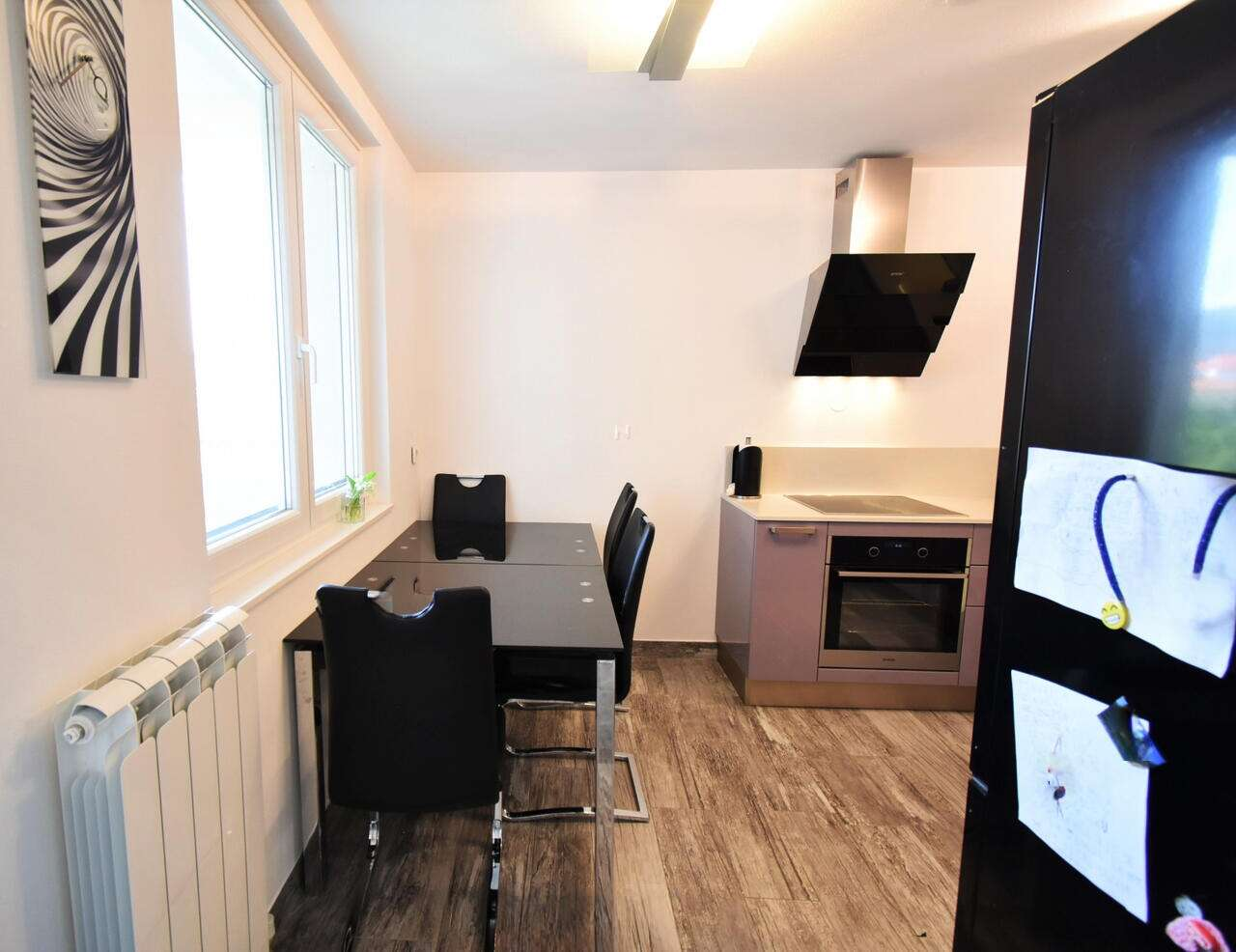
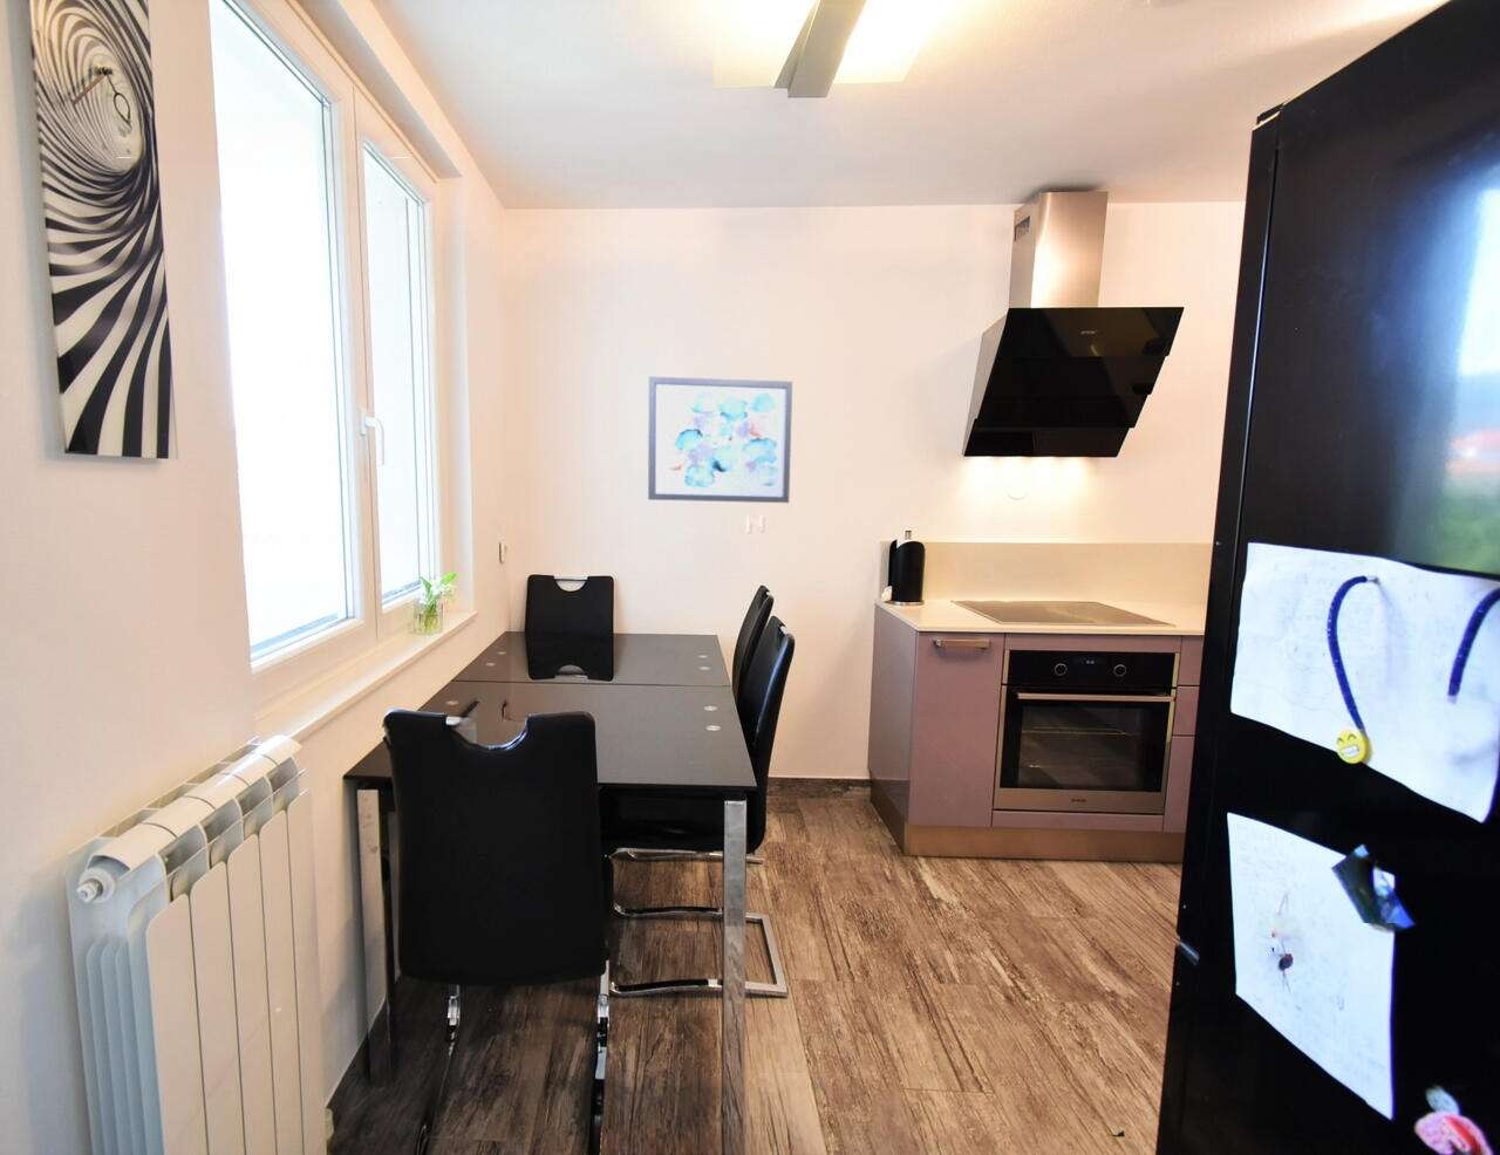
+ wall art [647,376,794,503]
